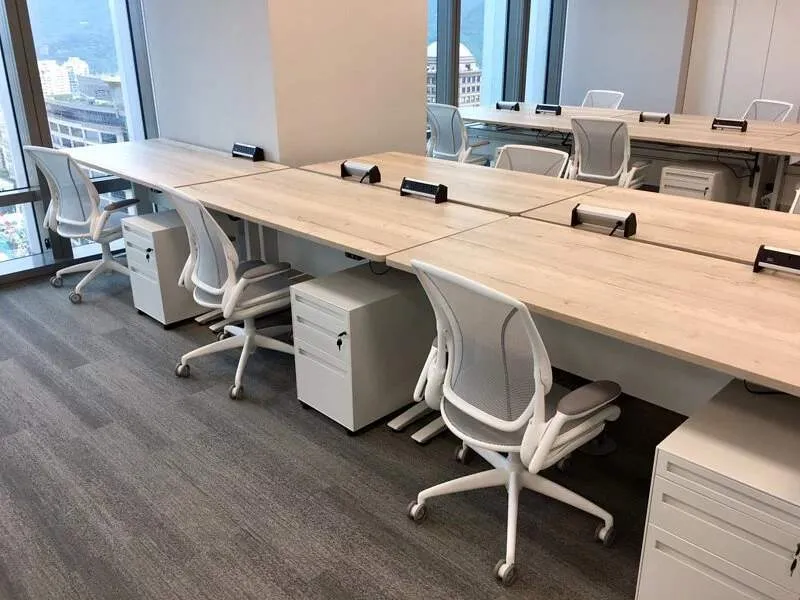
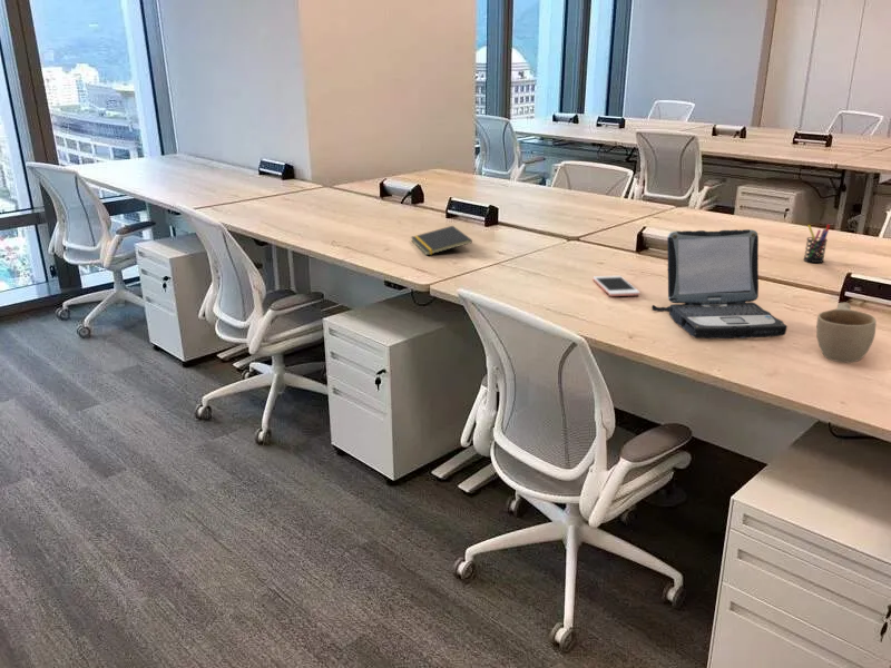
+ cell phone [591,275,640,297]
+ pen holder [803,224,831,264]
+ cup [815,302,878,363]
+ laptop [650,228,789,340]
+ notepad [410,225,473,256]
